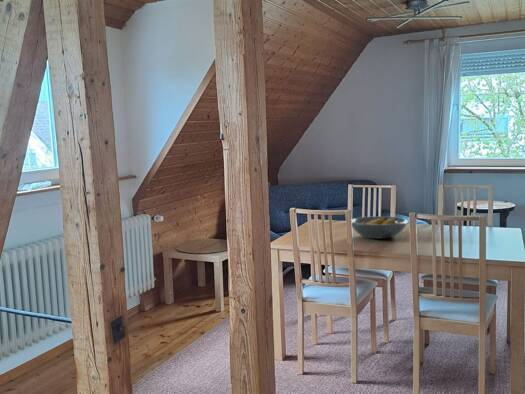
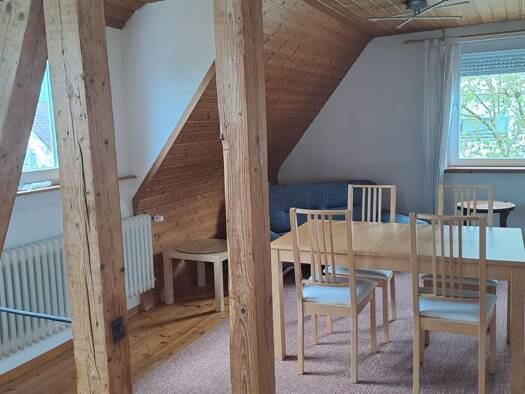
- fruit bowl [351,215,409,240]
